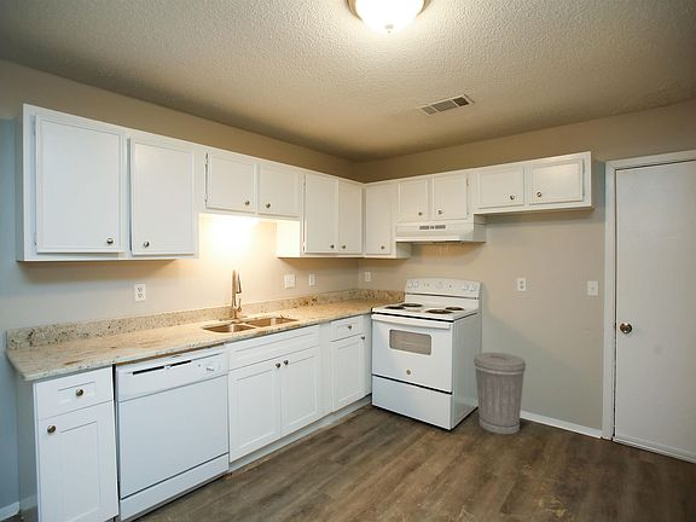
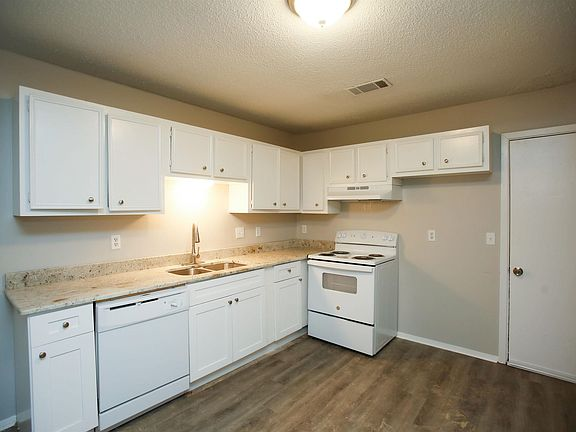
- trash can [472,352,527,435]
